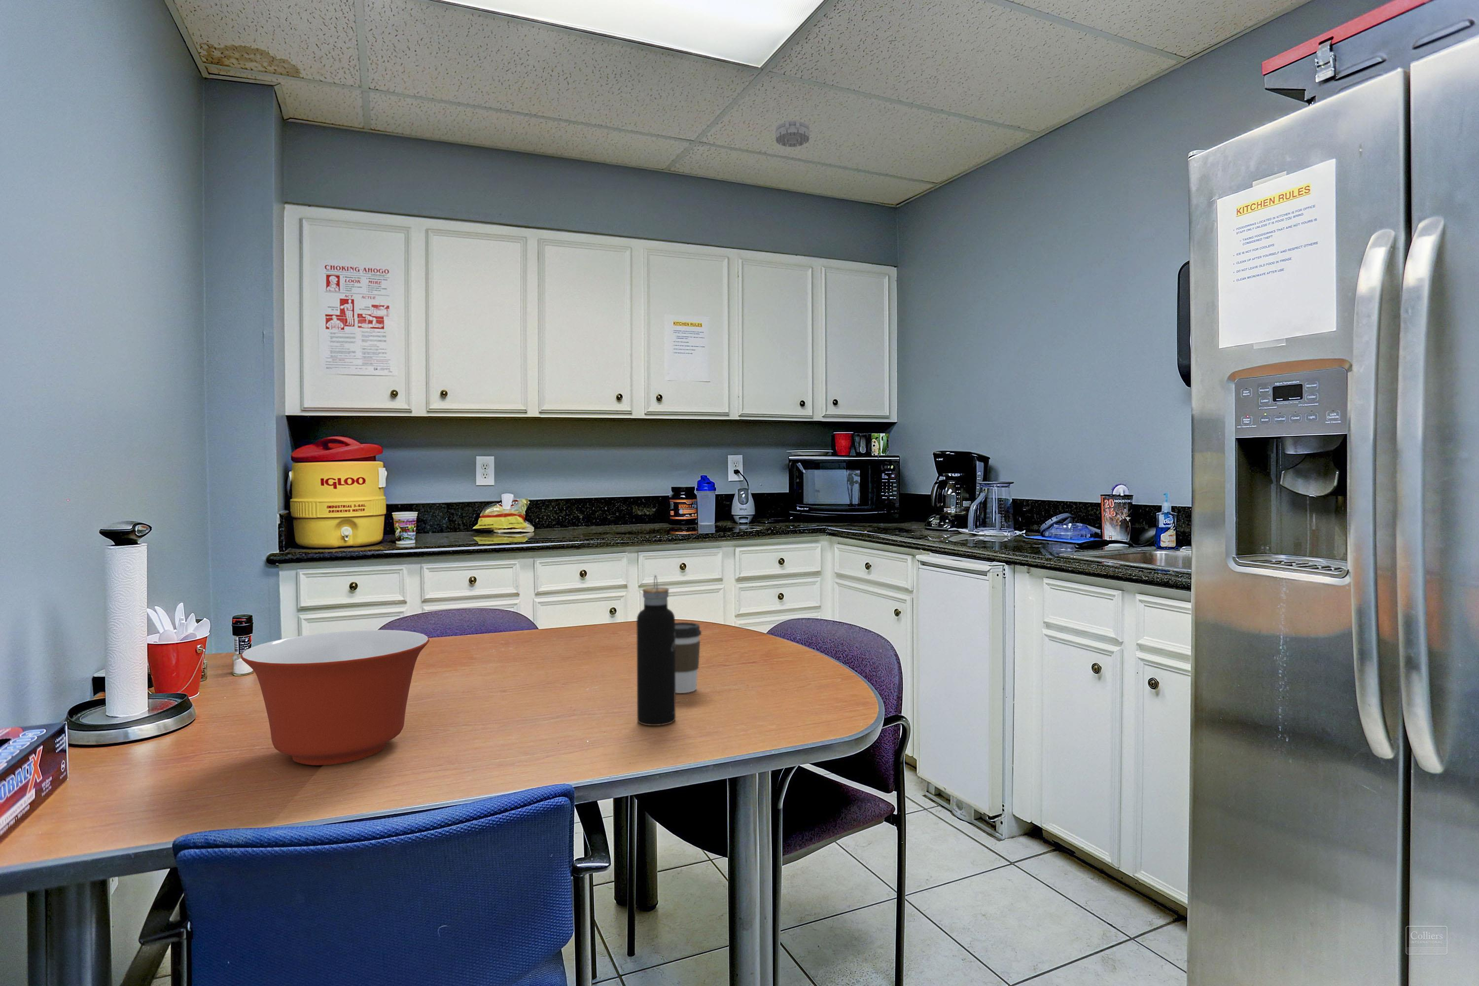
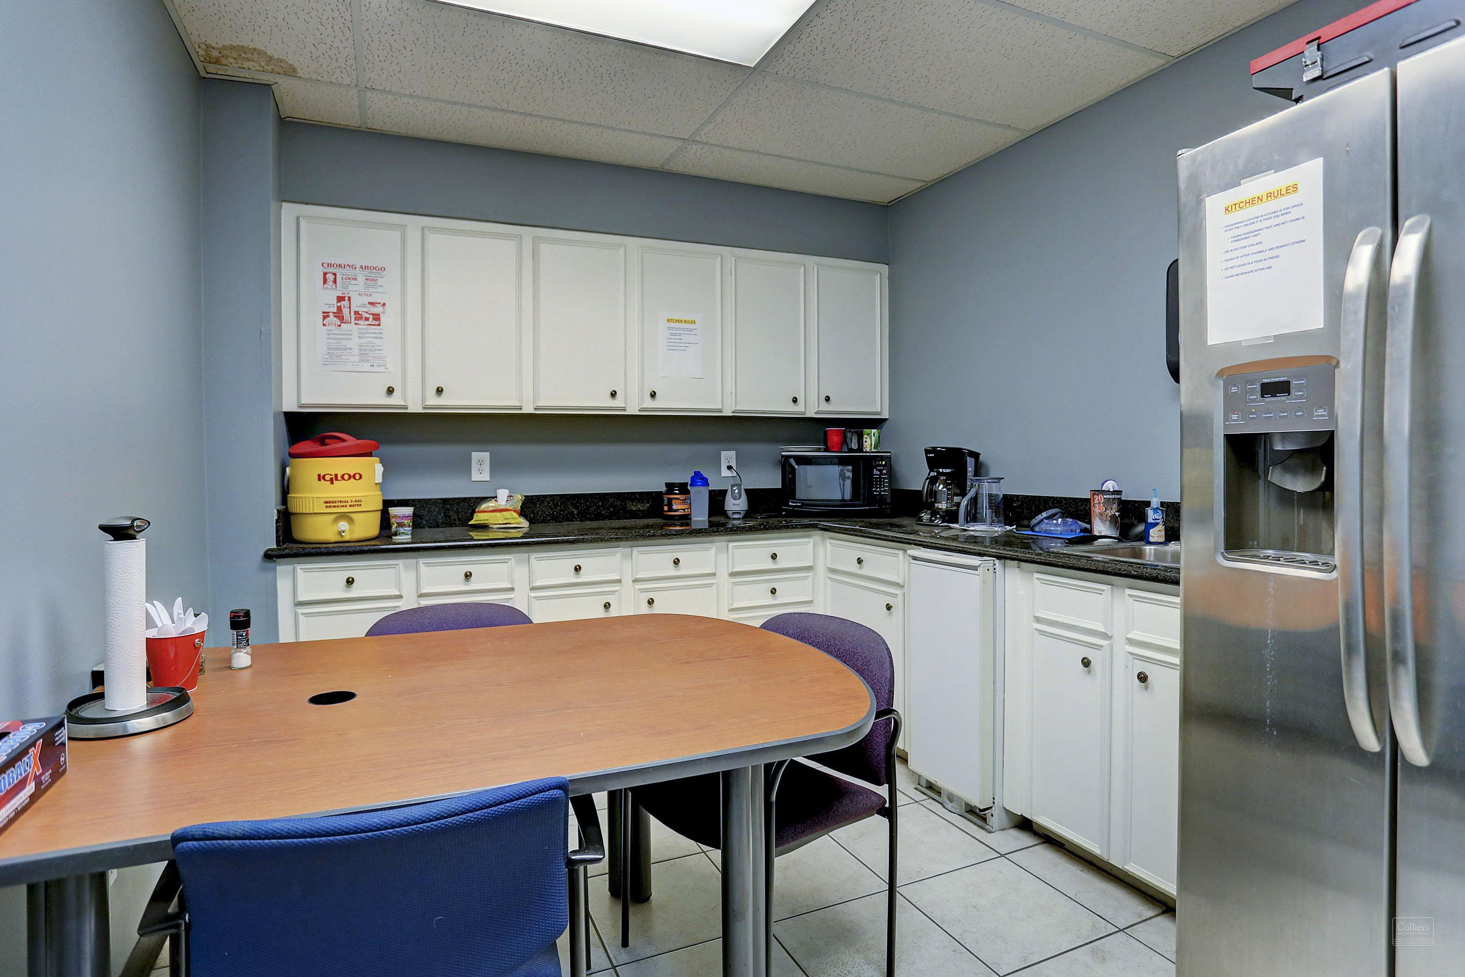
- coffee cup [675,622,702,693]
- mixing bowl [240,629,430,766]
- smoke detector [775,120,810,147]
- water bottle [636,574,676,726]
